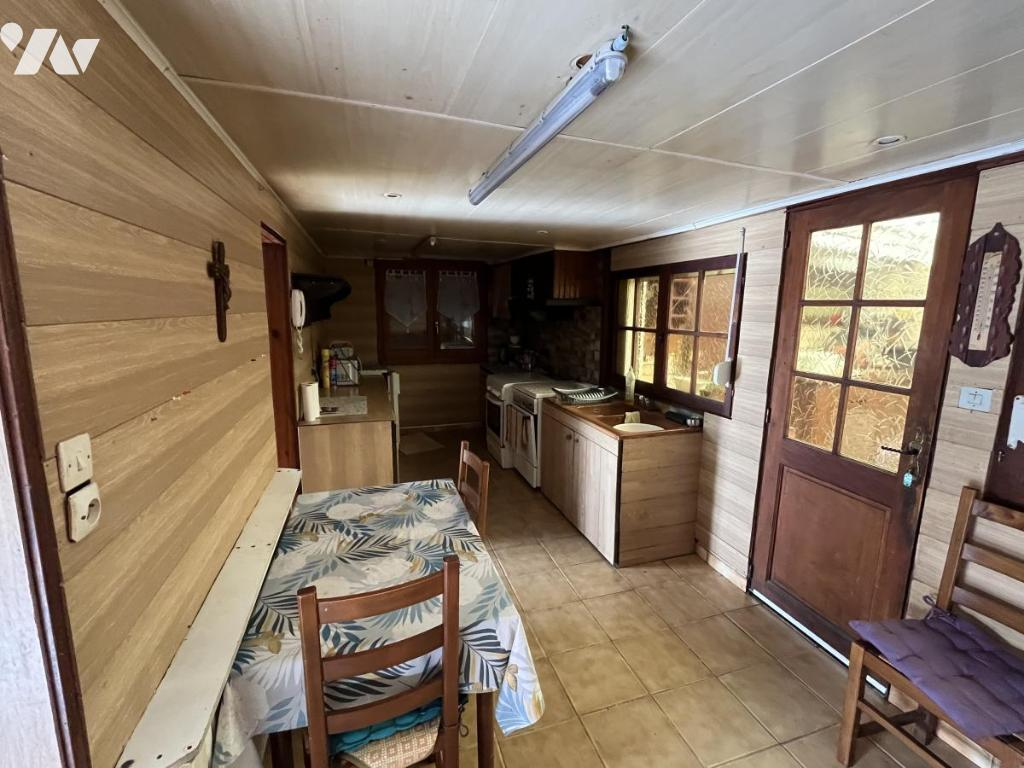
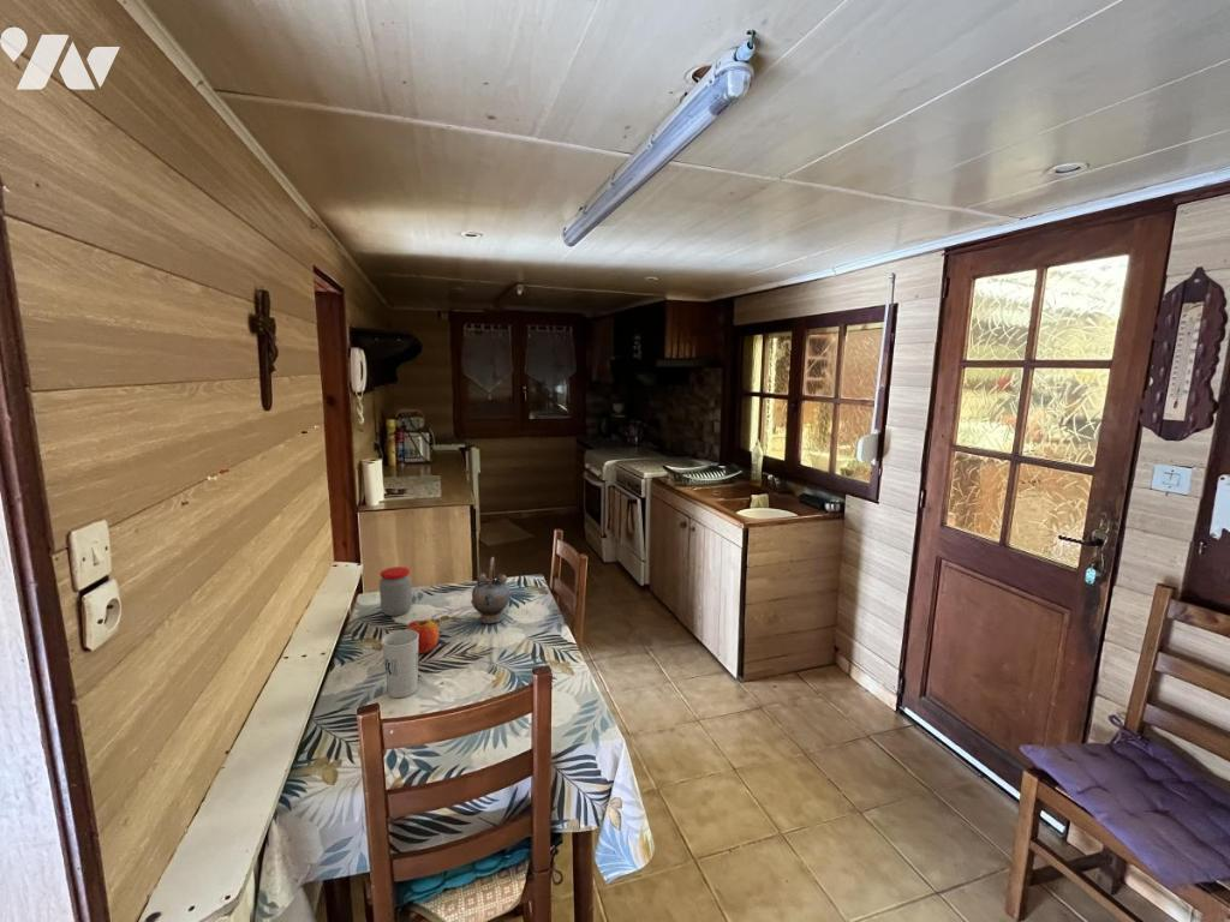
+ teapot [470,556,510,624]
+ cup [381,629,419,699]
+ fruit [405,619,441,654]
+ jar [378,565,413,617]
